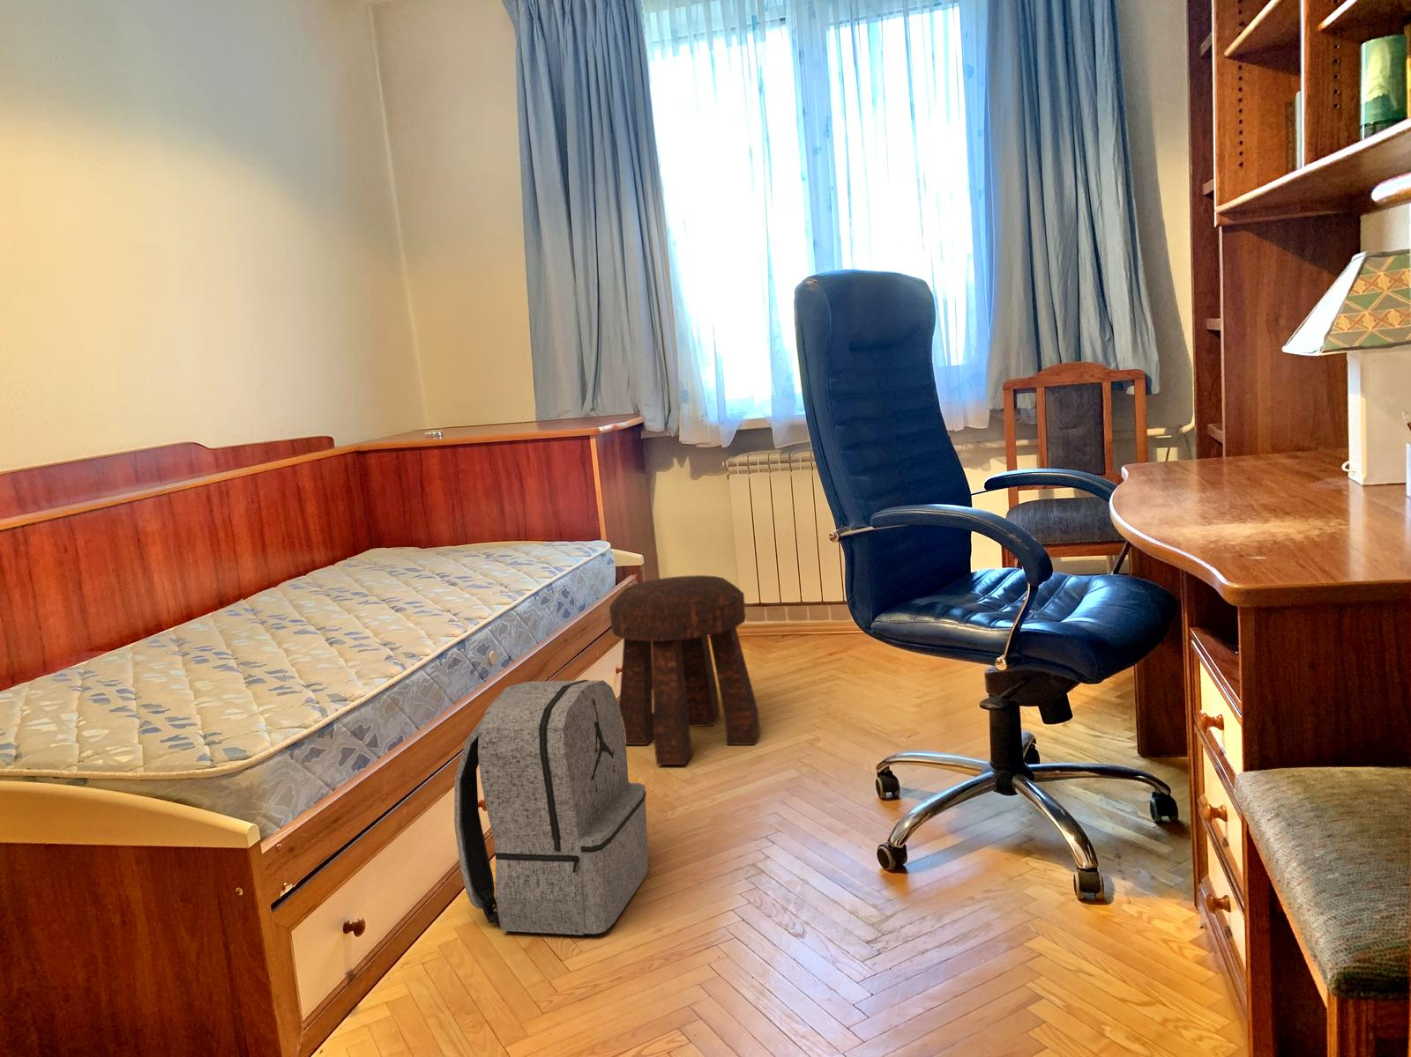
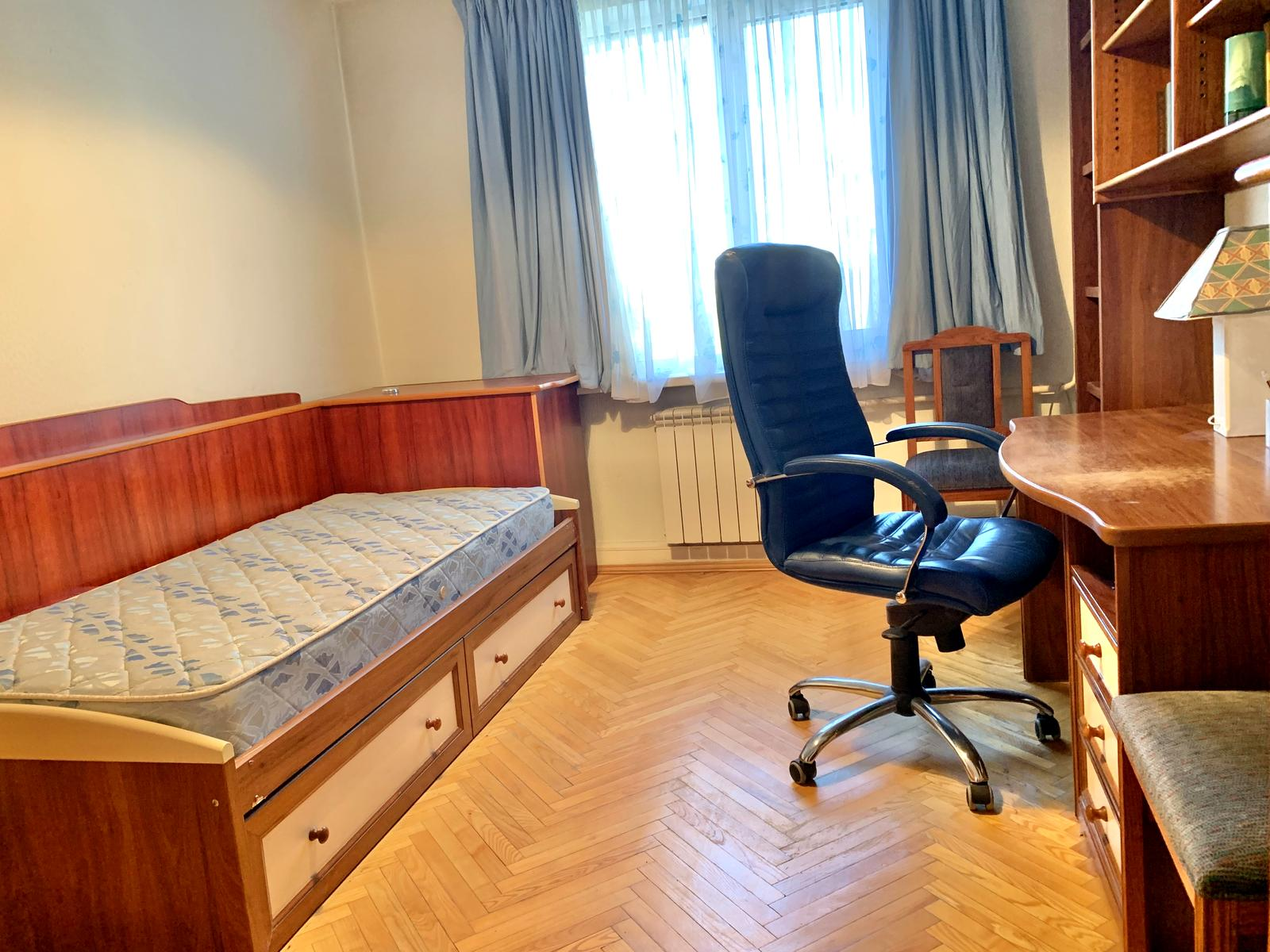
- stool [609,574,761,765]
- backpack [453,680,649,936]
